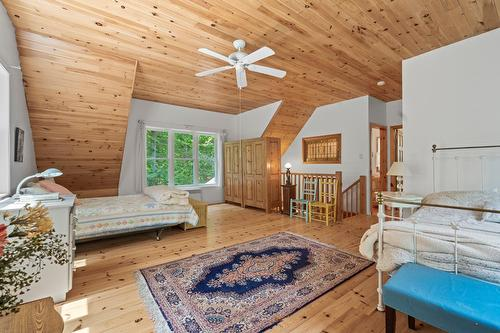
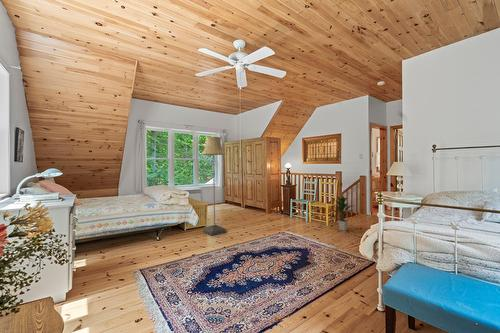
+ floor lamp [200,136,227,236]
+ indoor plant [329,195,356,232]
